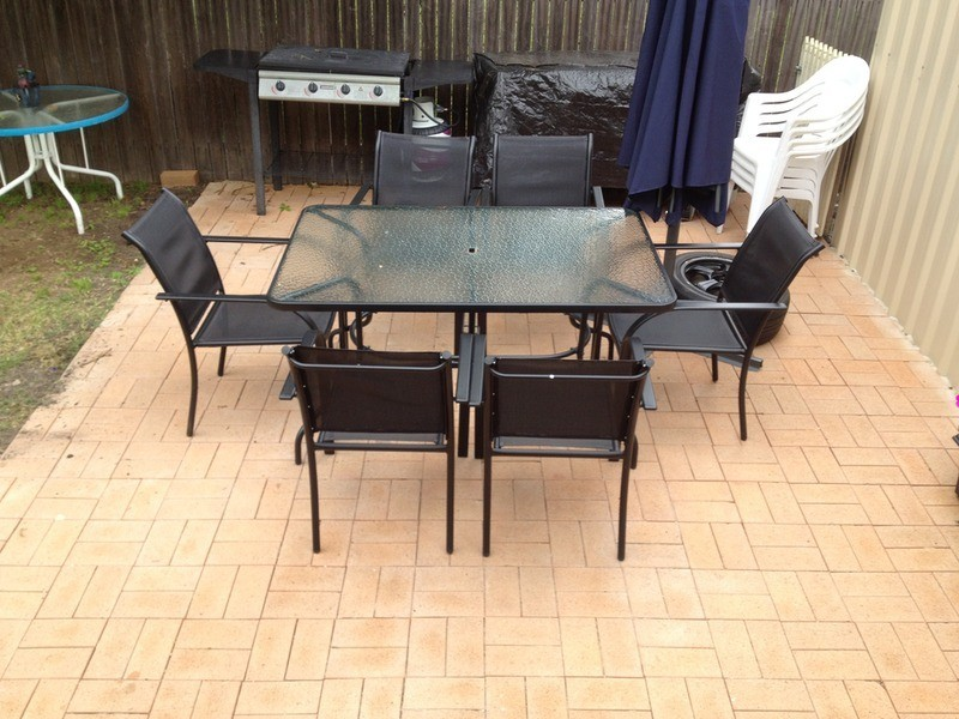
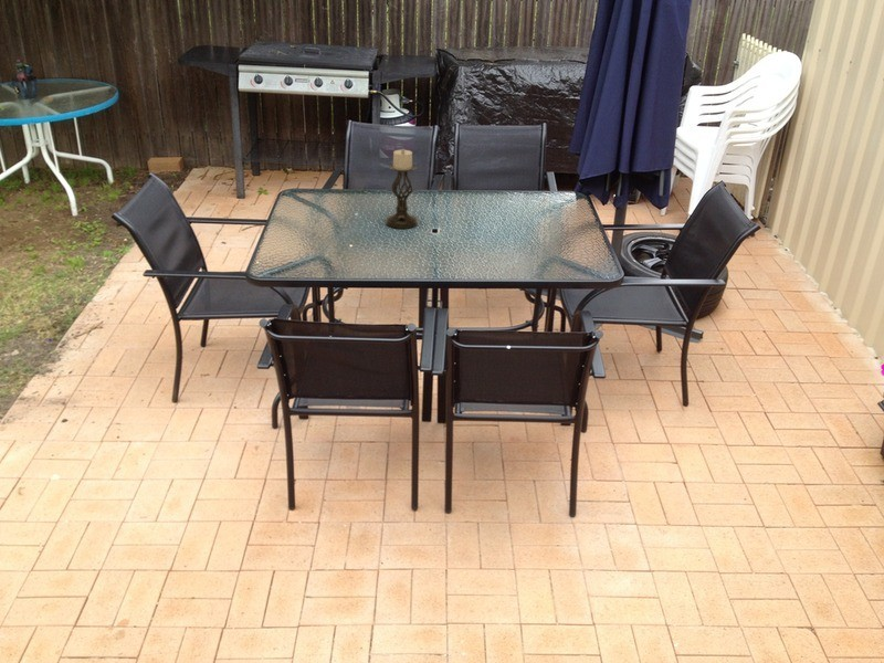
+ candle holder [385,148,419,230]
